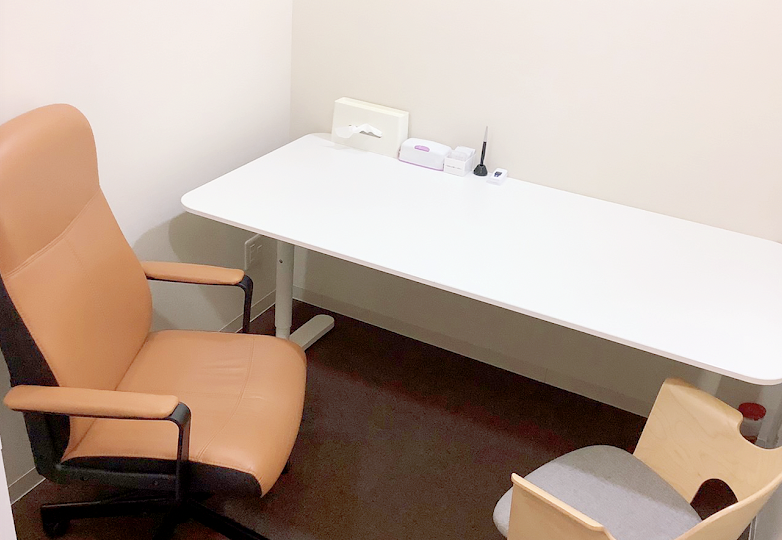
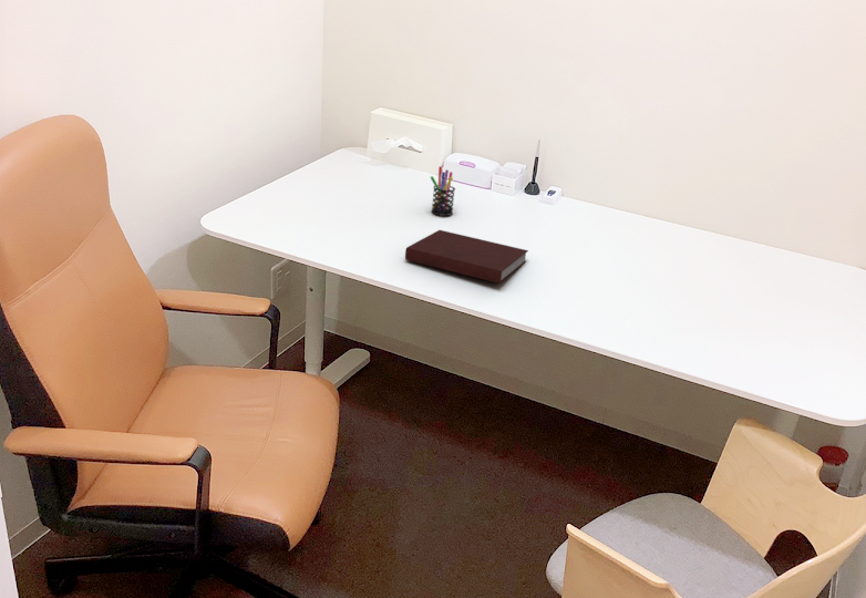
+ pen holder [430,165,456,217]
+ notebook [404,229,529,285]
